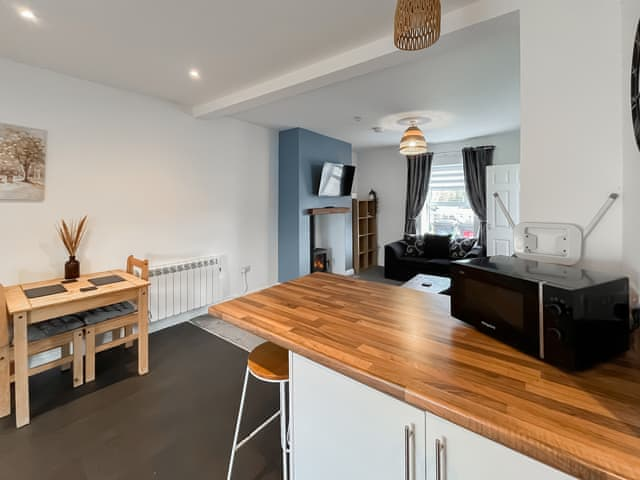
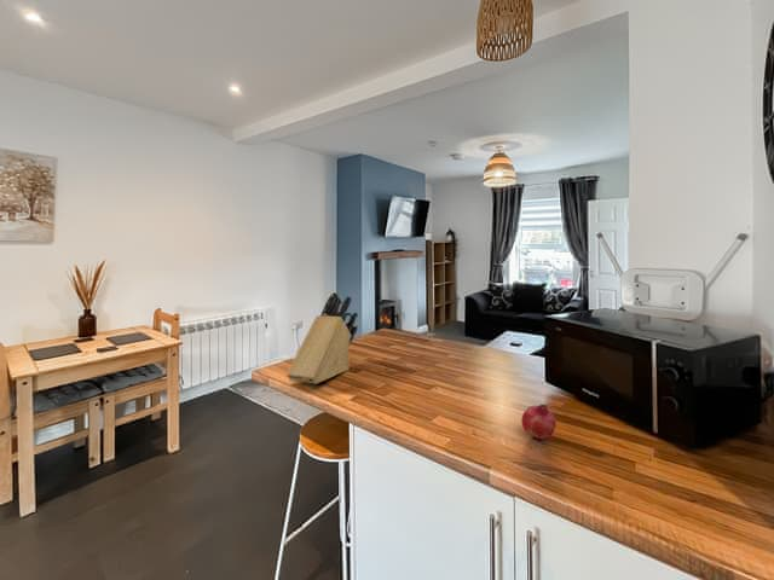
+ fruit [520,404,558,440]
+ knife block [285,291,359,384]
